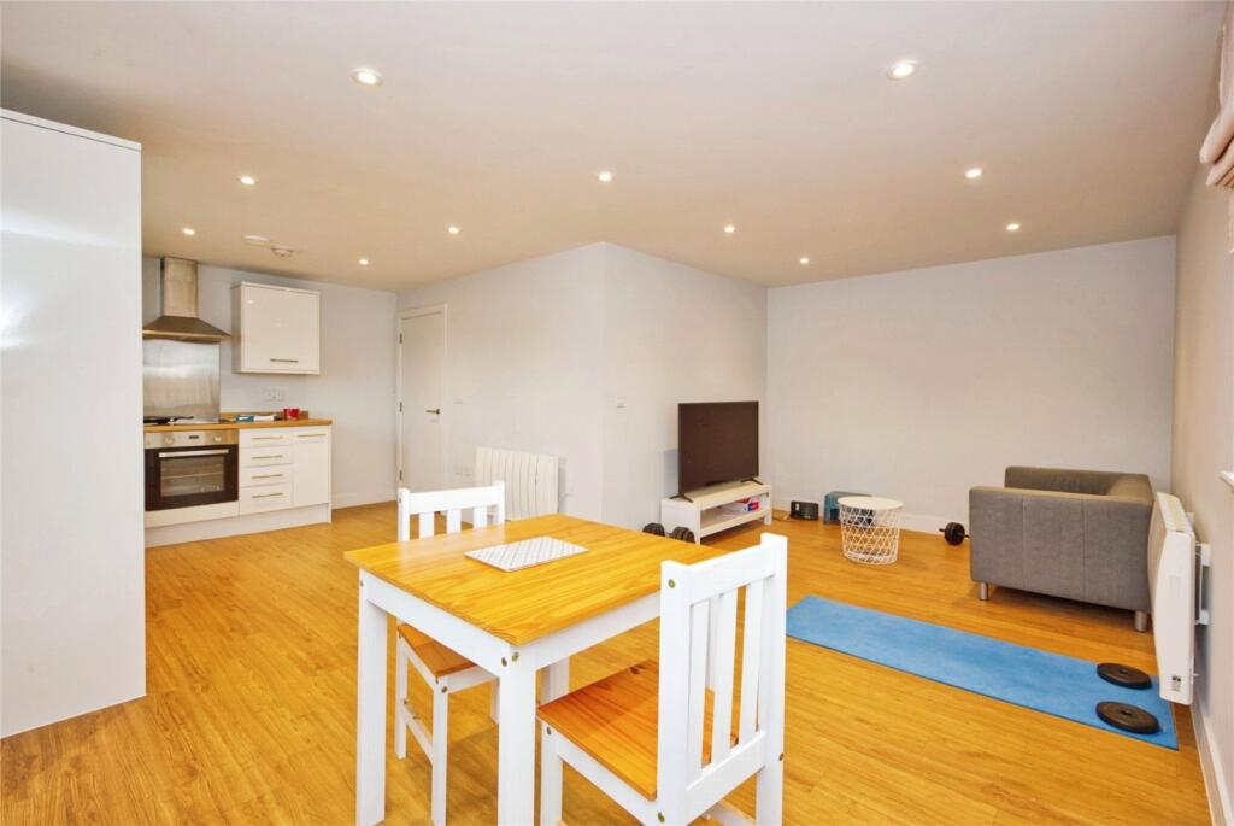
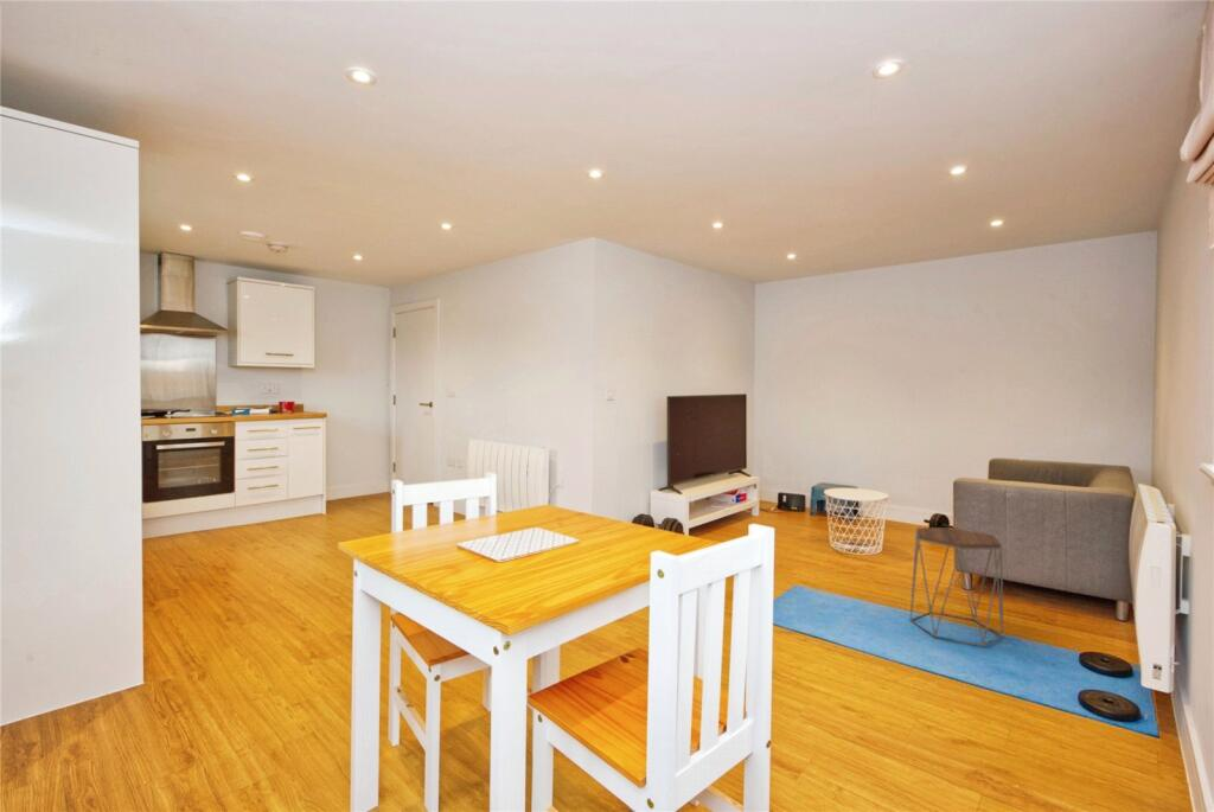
+ side table [908,526,1004,647]
